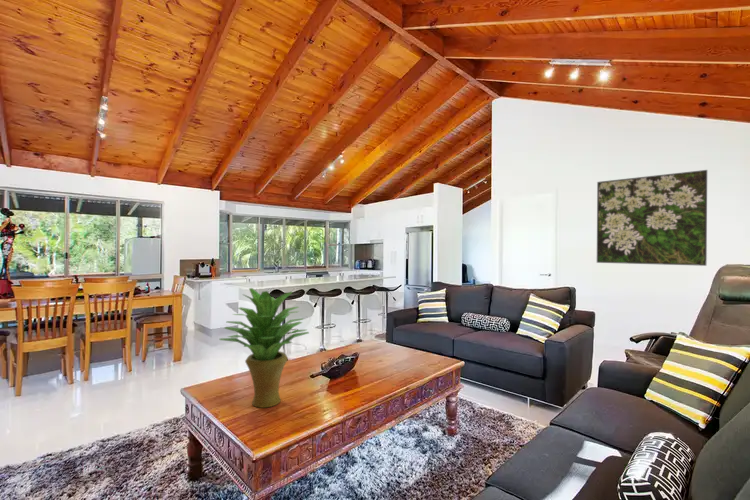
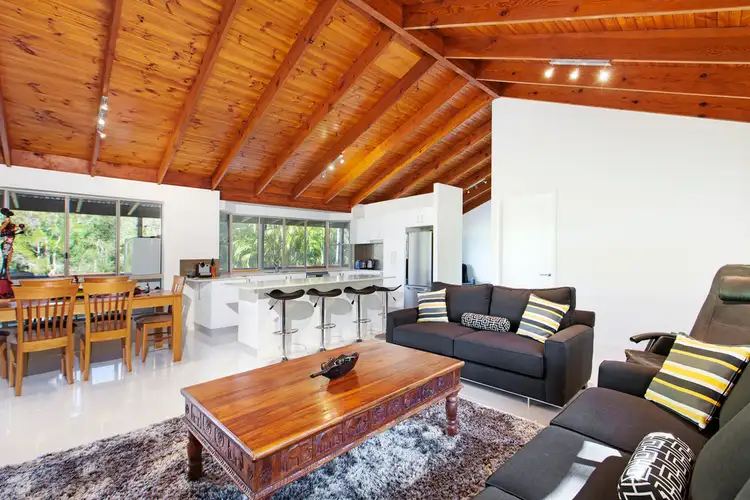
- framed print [596,169,708,267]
- potted plant [219,287,310,409]
